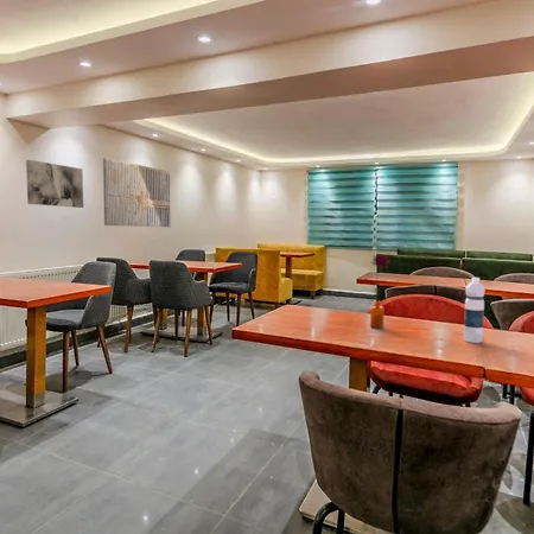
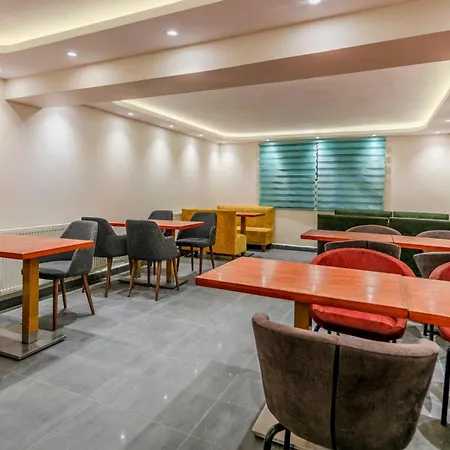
- flower [364,253,392,329]
- wall art [25,159,84,209]
- wall art [102,157,171,228]
- water bottle [463,276,487,344]
